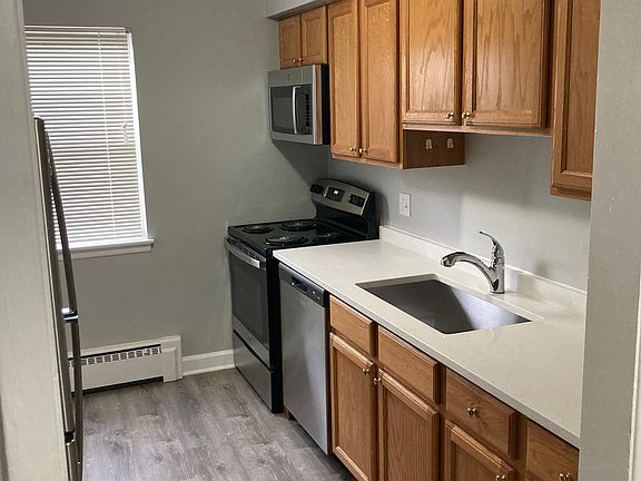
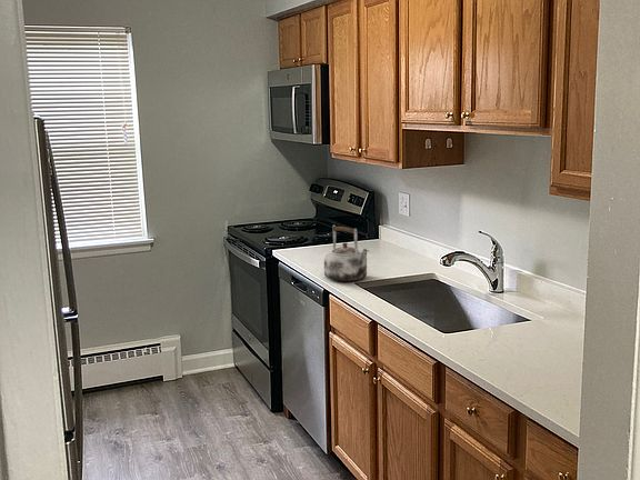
+ kettle [323,223,370,282]
